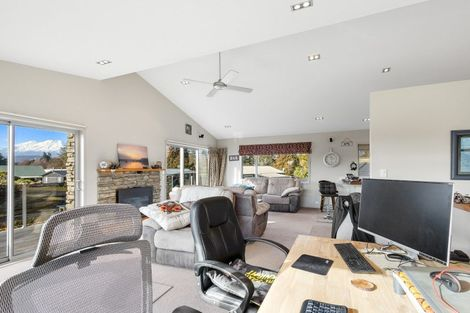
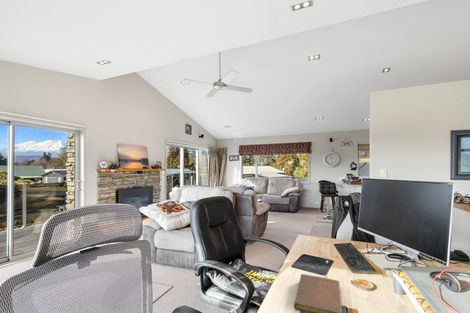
+ notebook [293,273,343,313]
